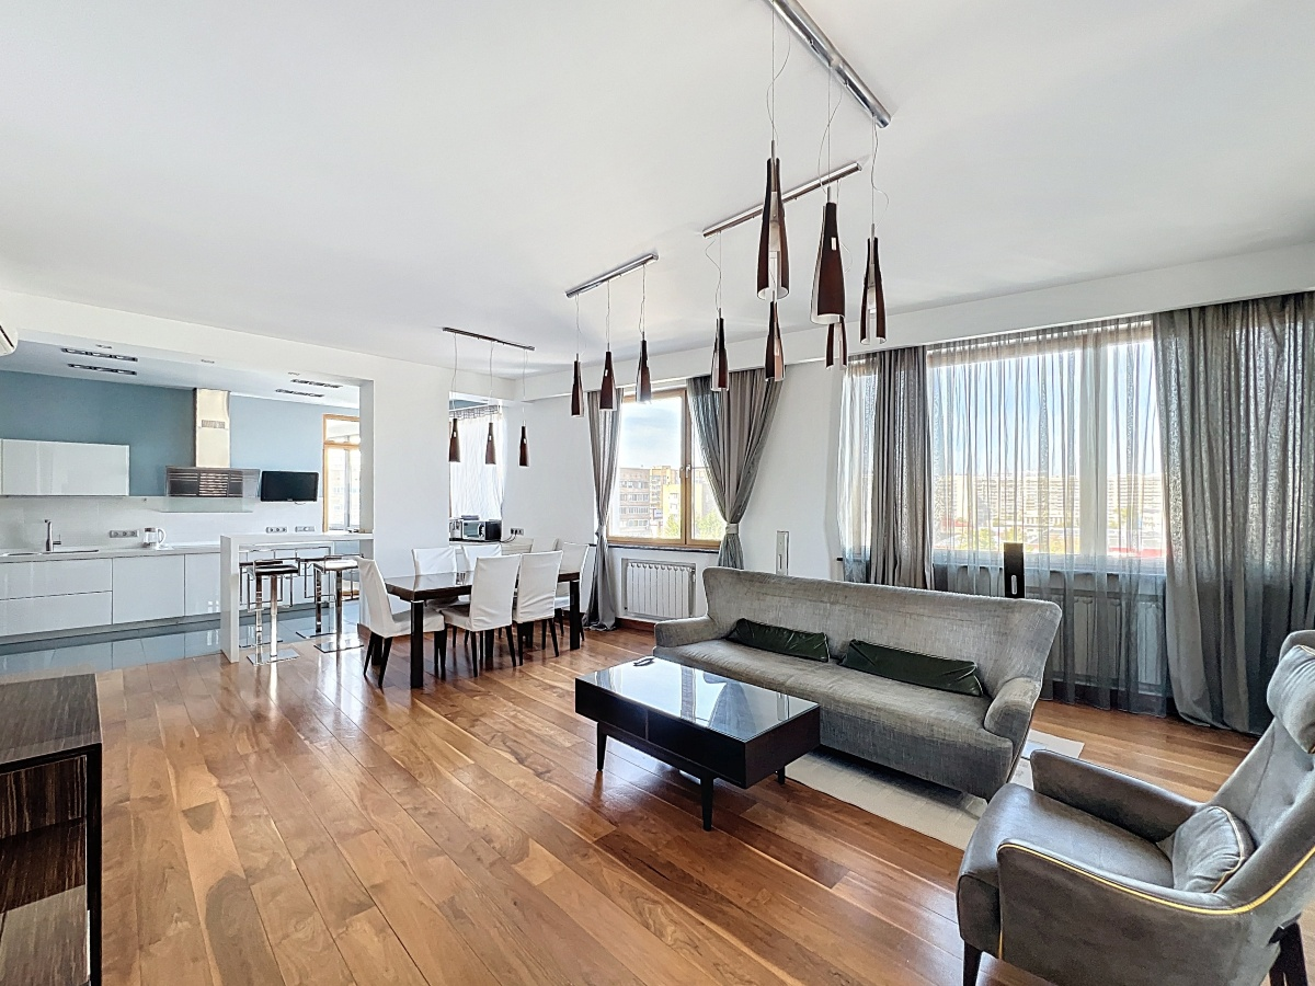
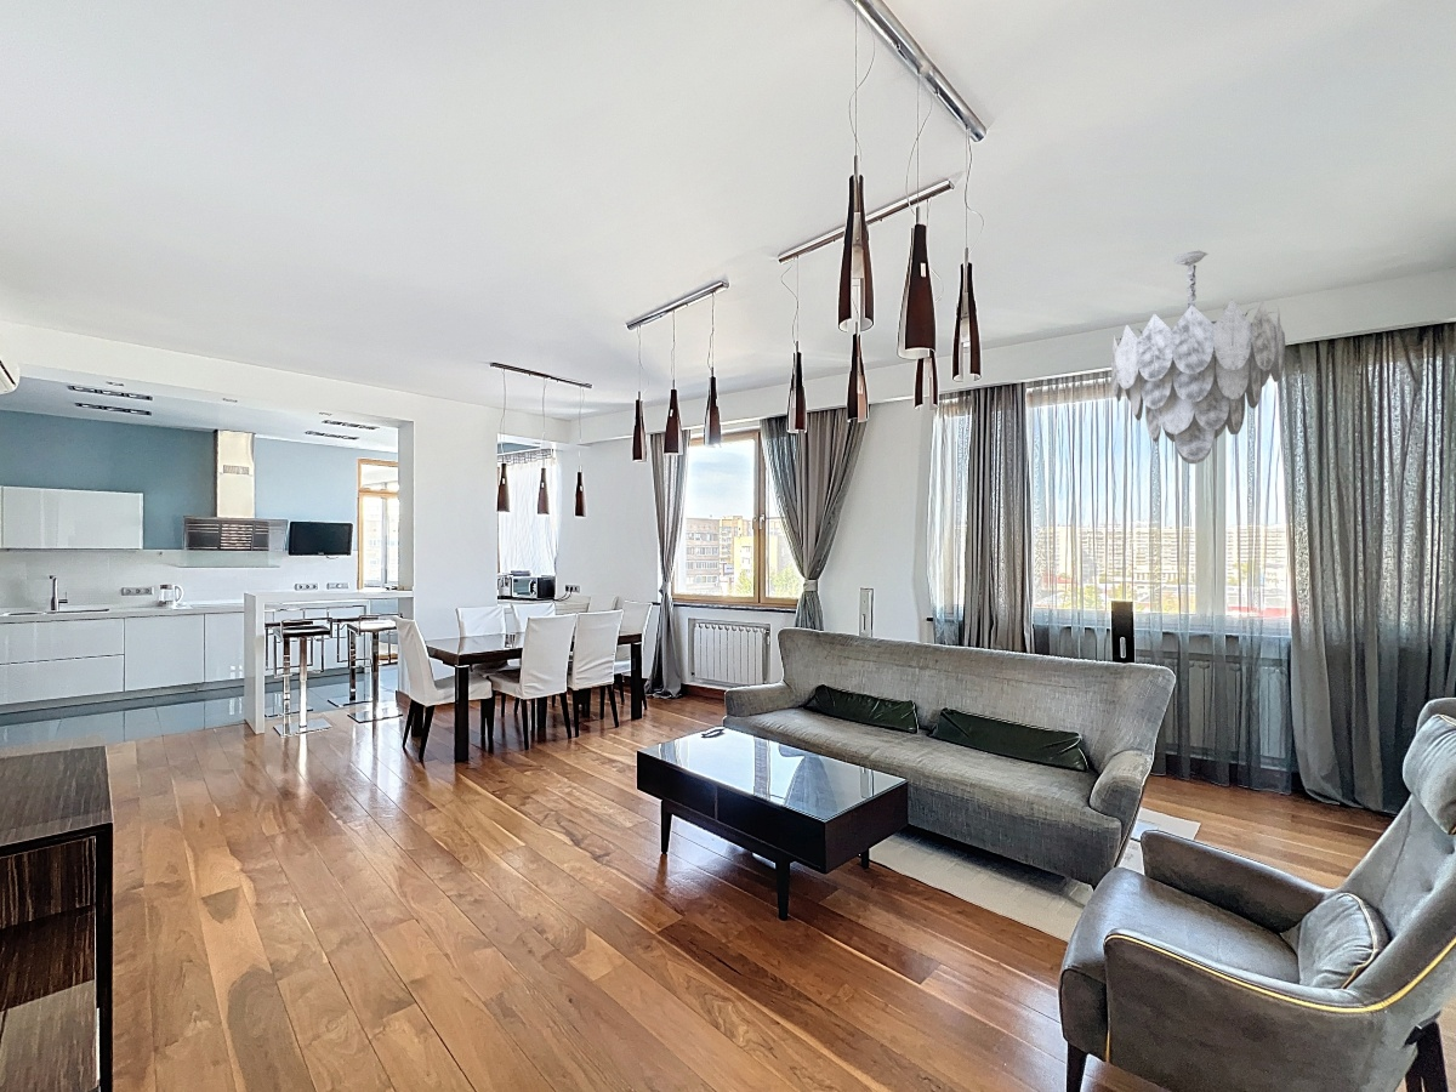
+ chandelier [1110,249,1286,465]
